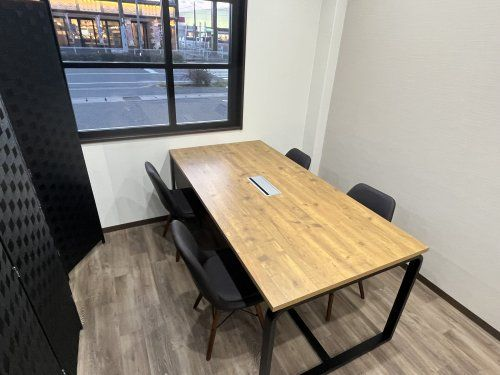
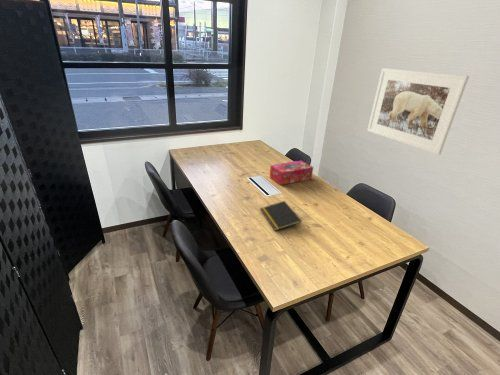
+ tissue box [269,160,314,186]
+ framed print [366,67,470,156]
+ notepad [259,200,303,232]
